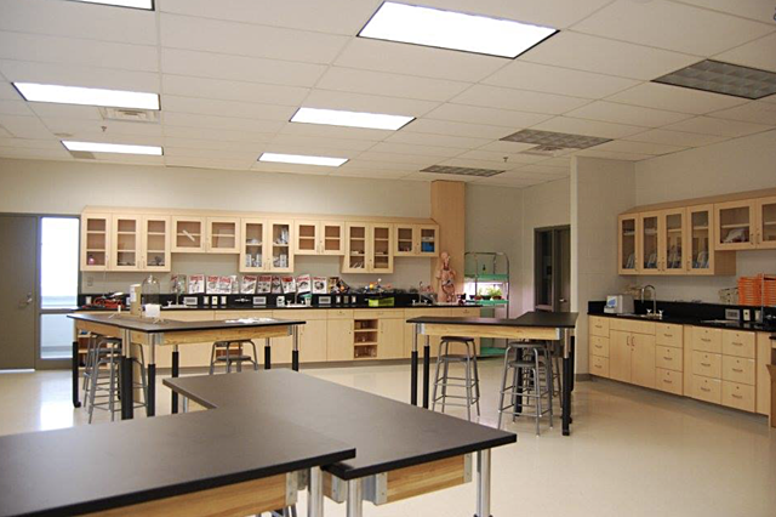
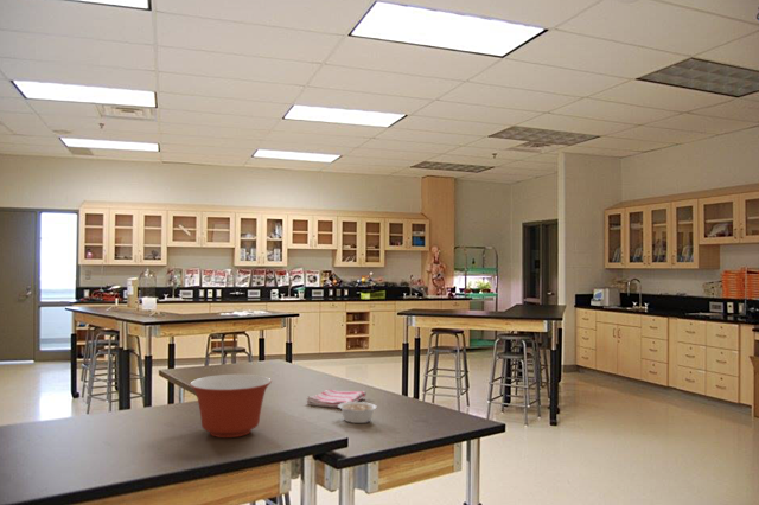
+ dish towel [306,388,368,409]
+ mixing bowl [189,373,273,439]
+ legume [338,401,378,424]
